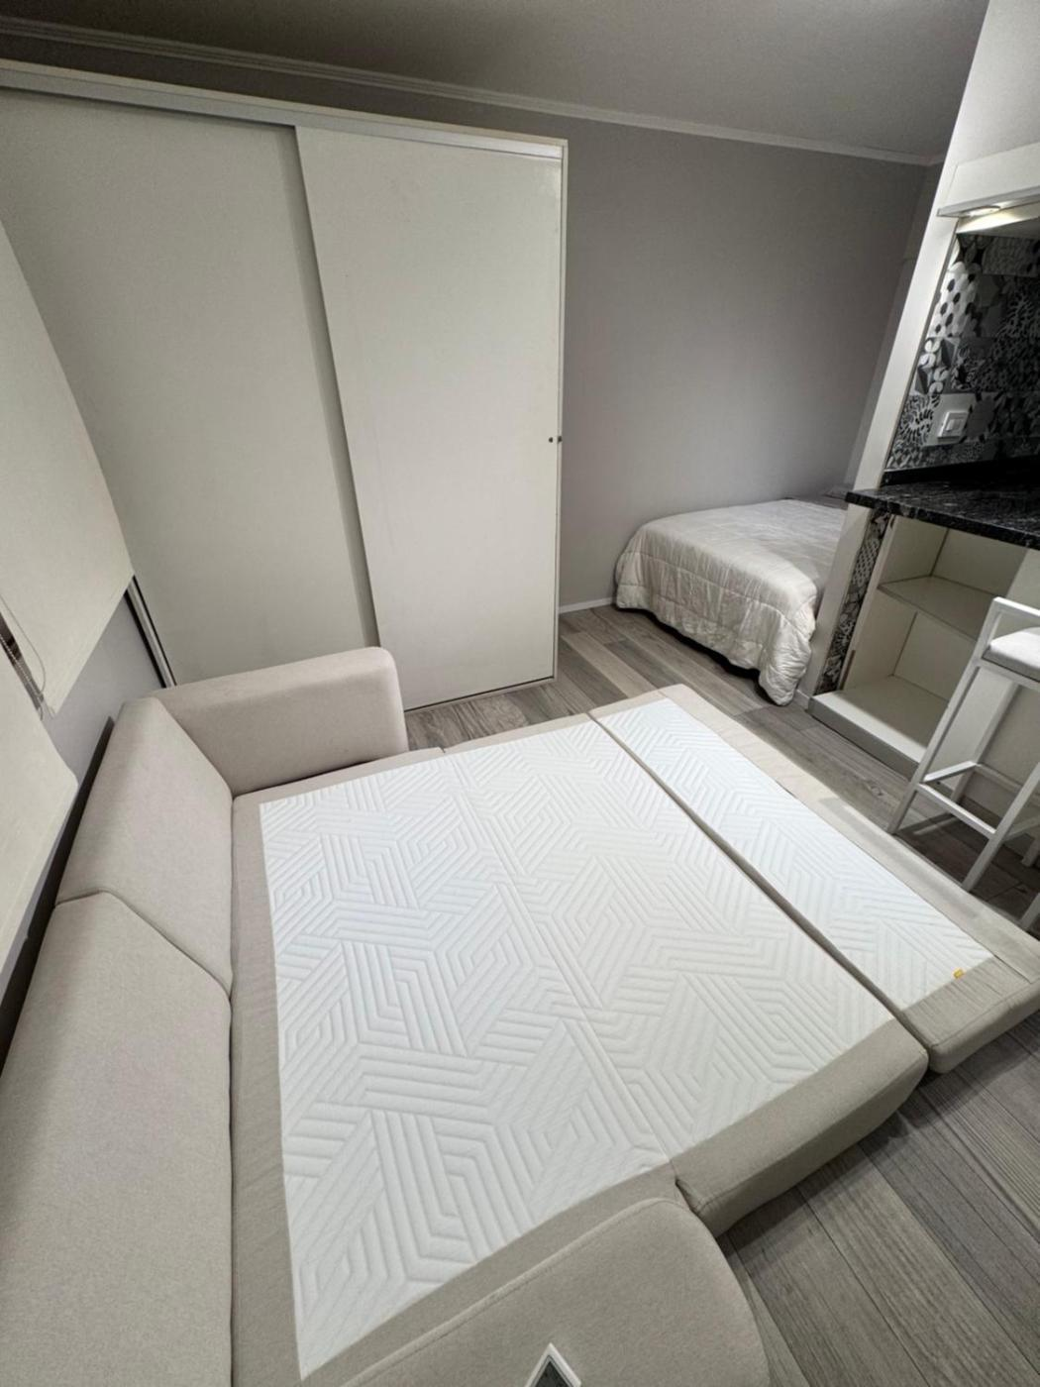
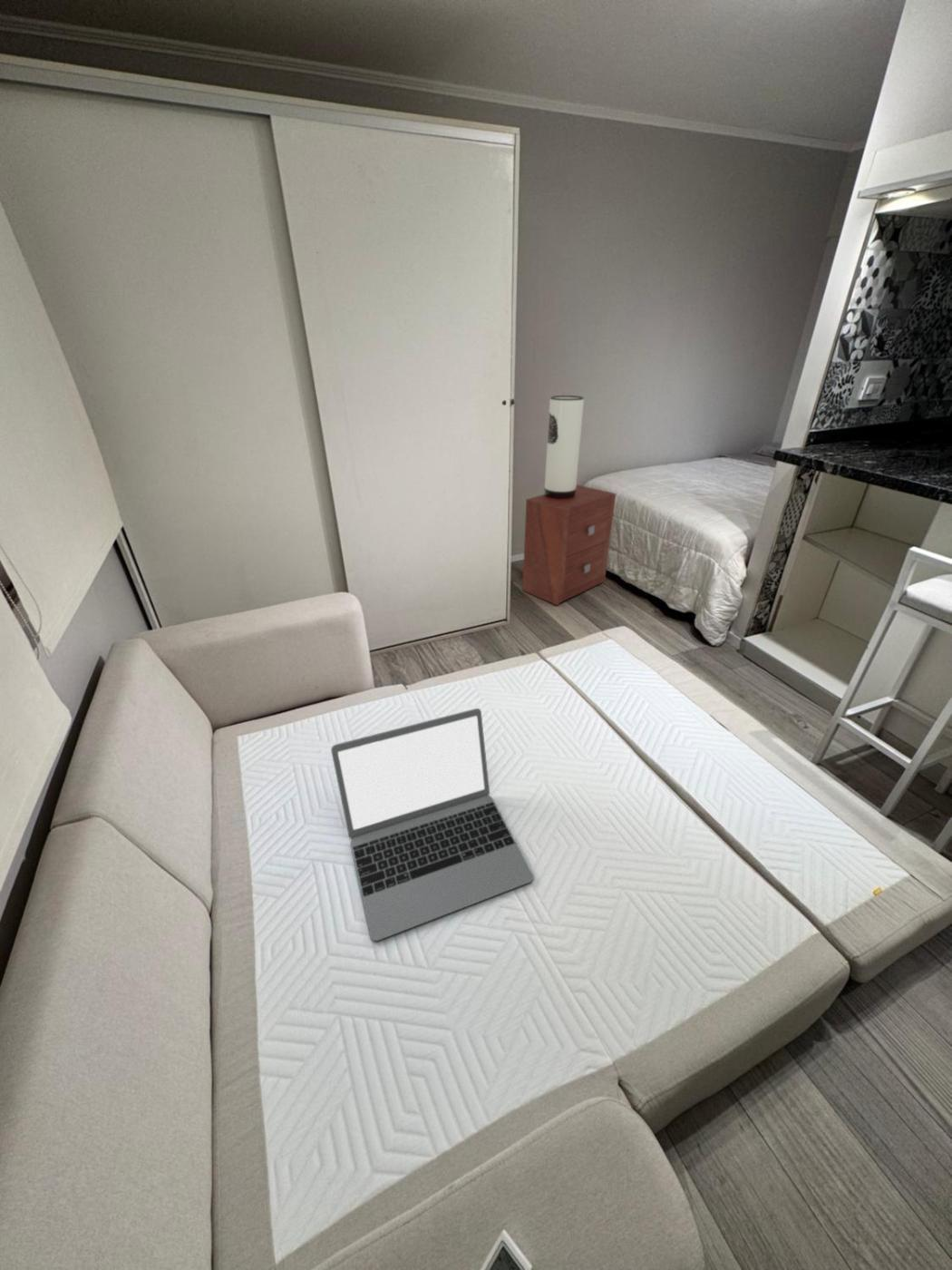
+ laptop [330,708,535,942]
+ table lamp [543,395,585,499]
+ nightstand [521,484,617,606]
